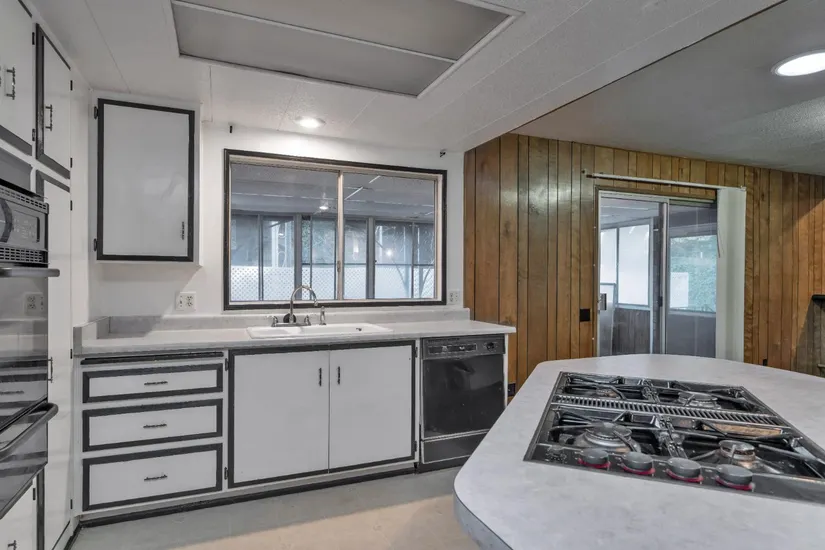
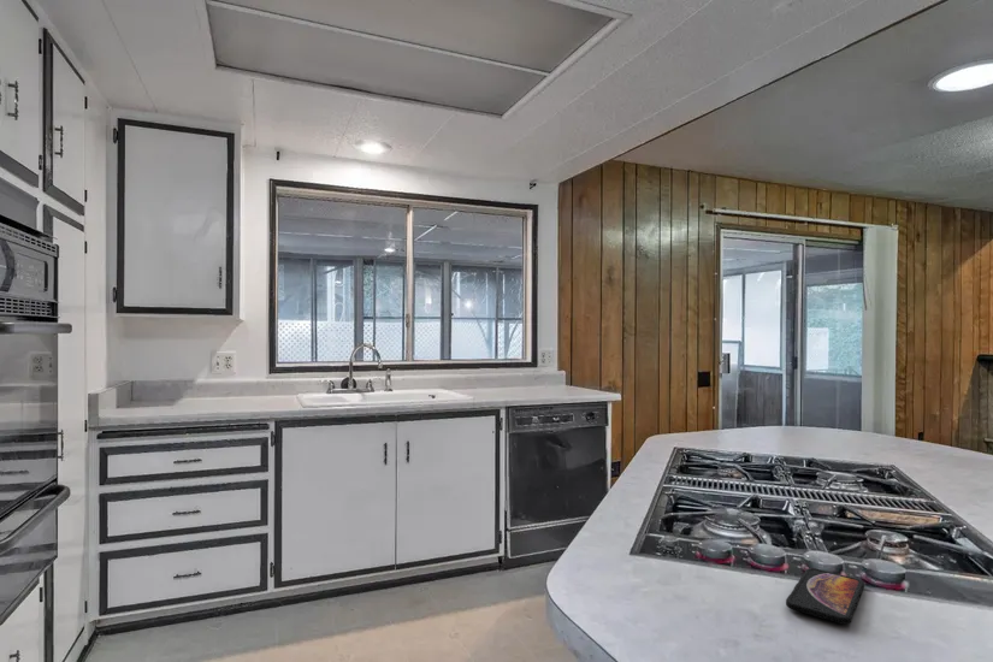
+ smartphone [785,567,865,625]
